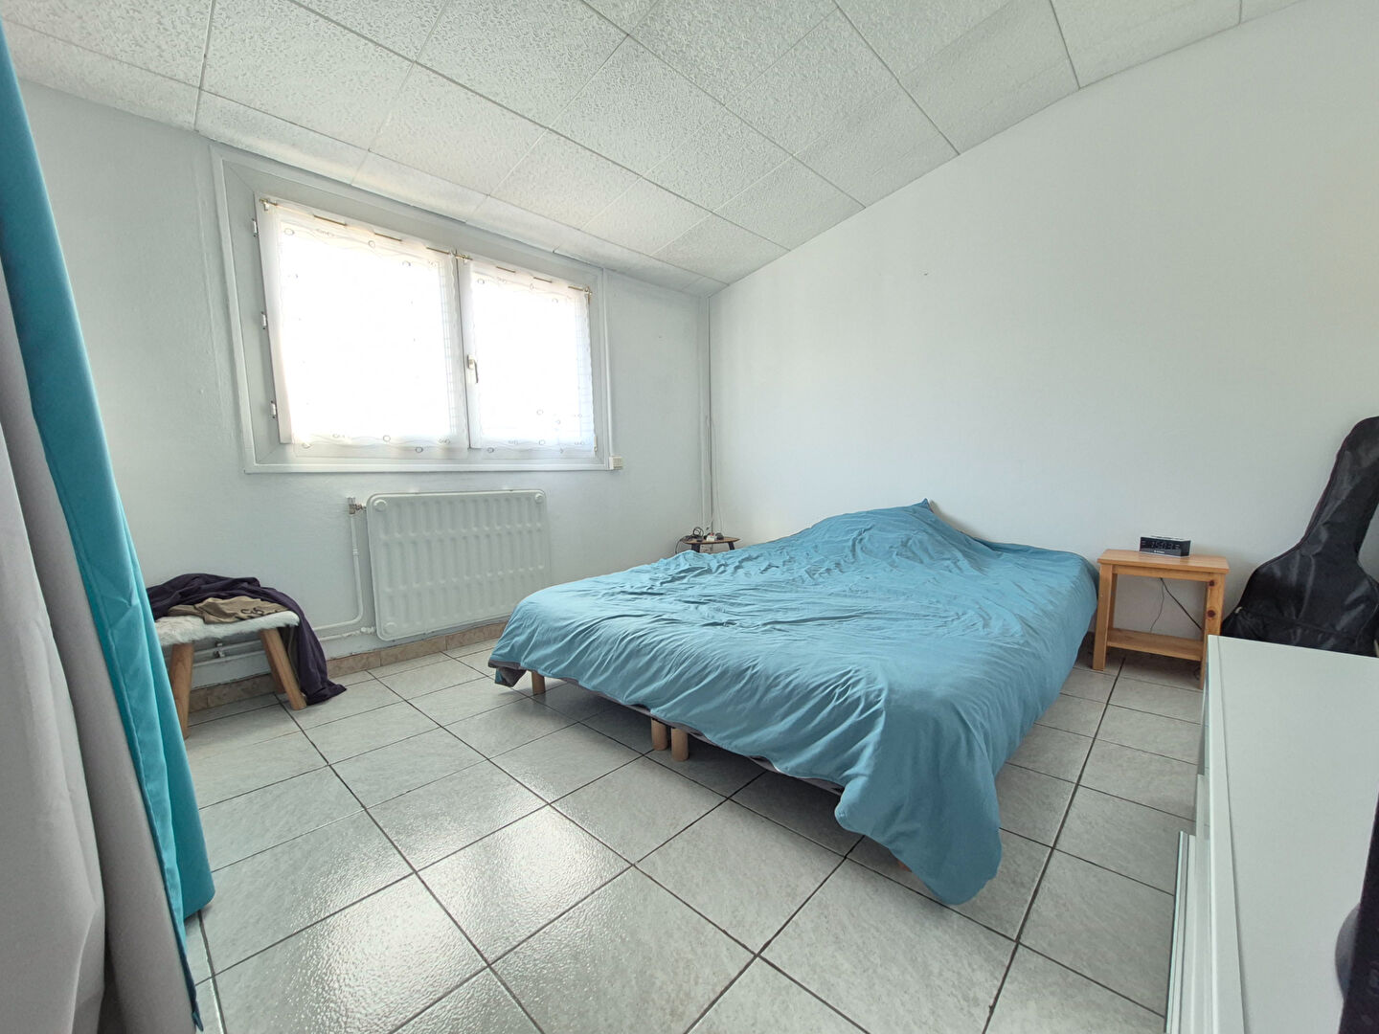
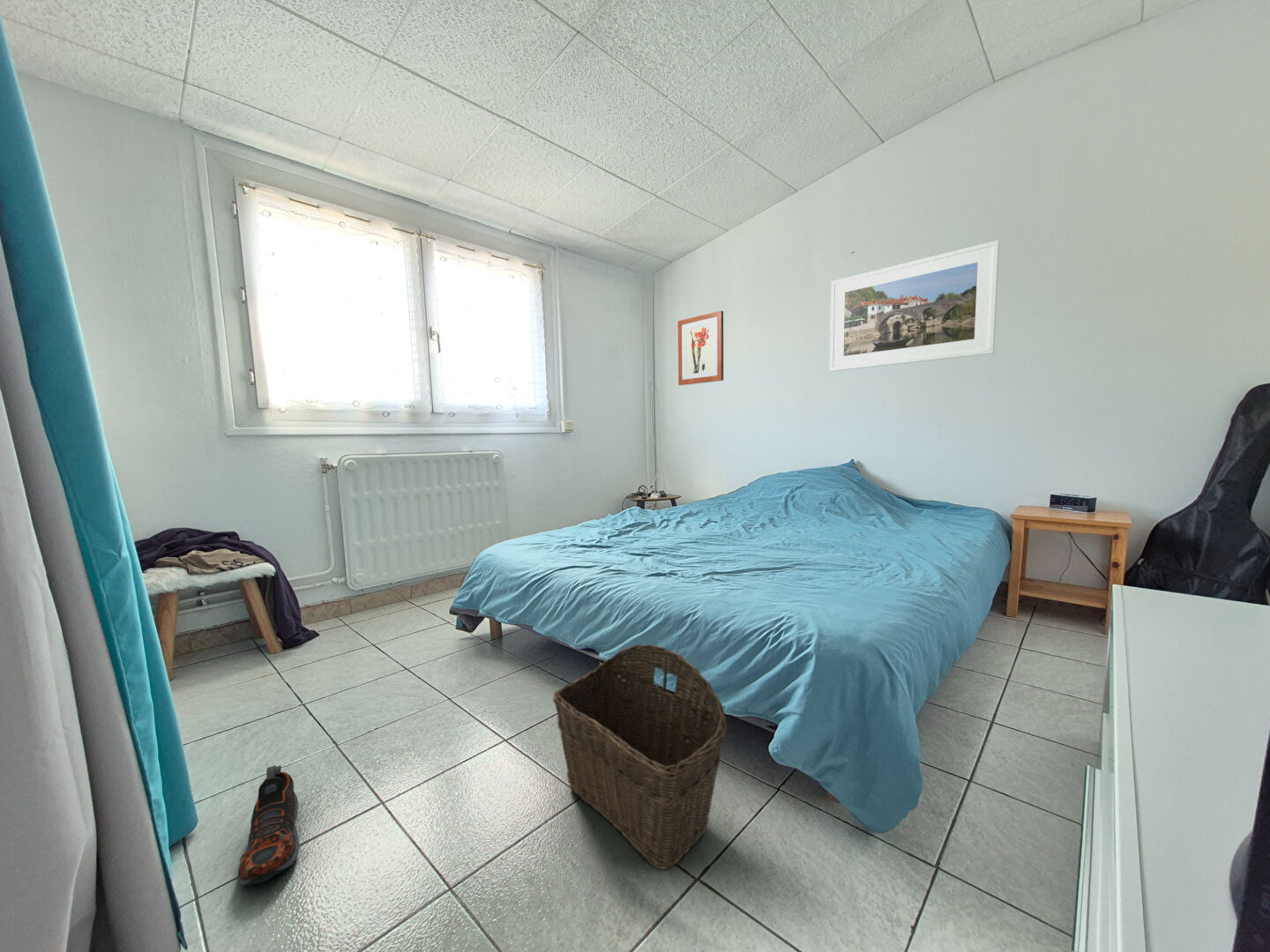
+ wicker basket [552,643,728,870]
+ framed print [829,239,1000,372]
+ wall art [677,310,724,386]
+ shoe [236,764,300,887]
